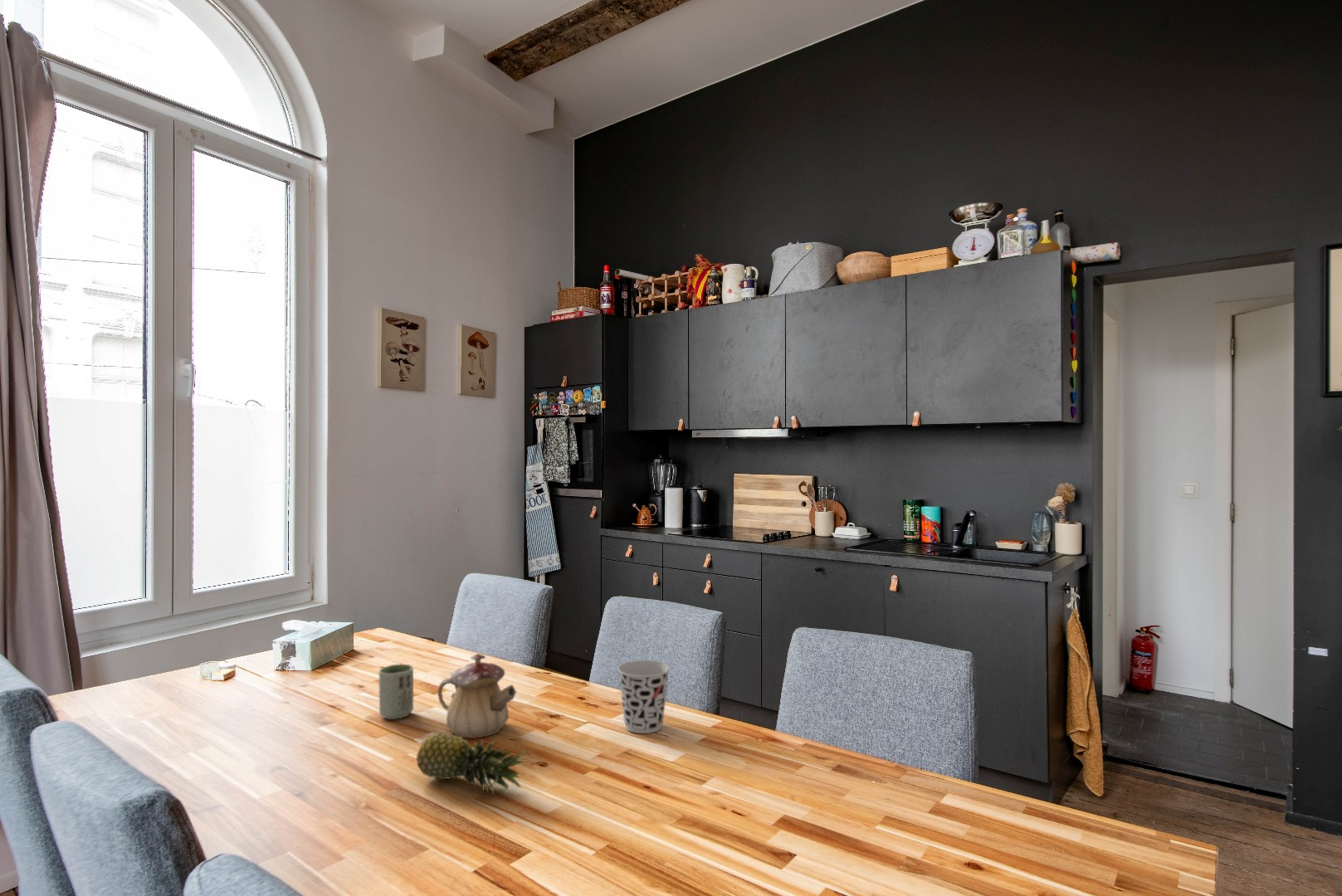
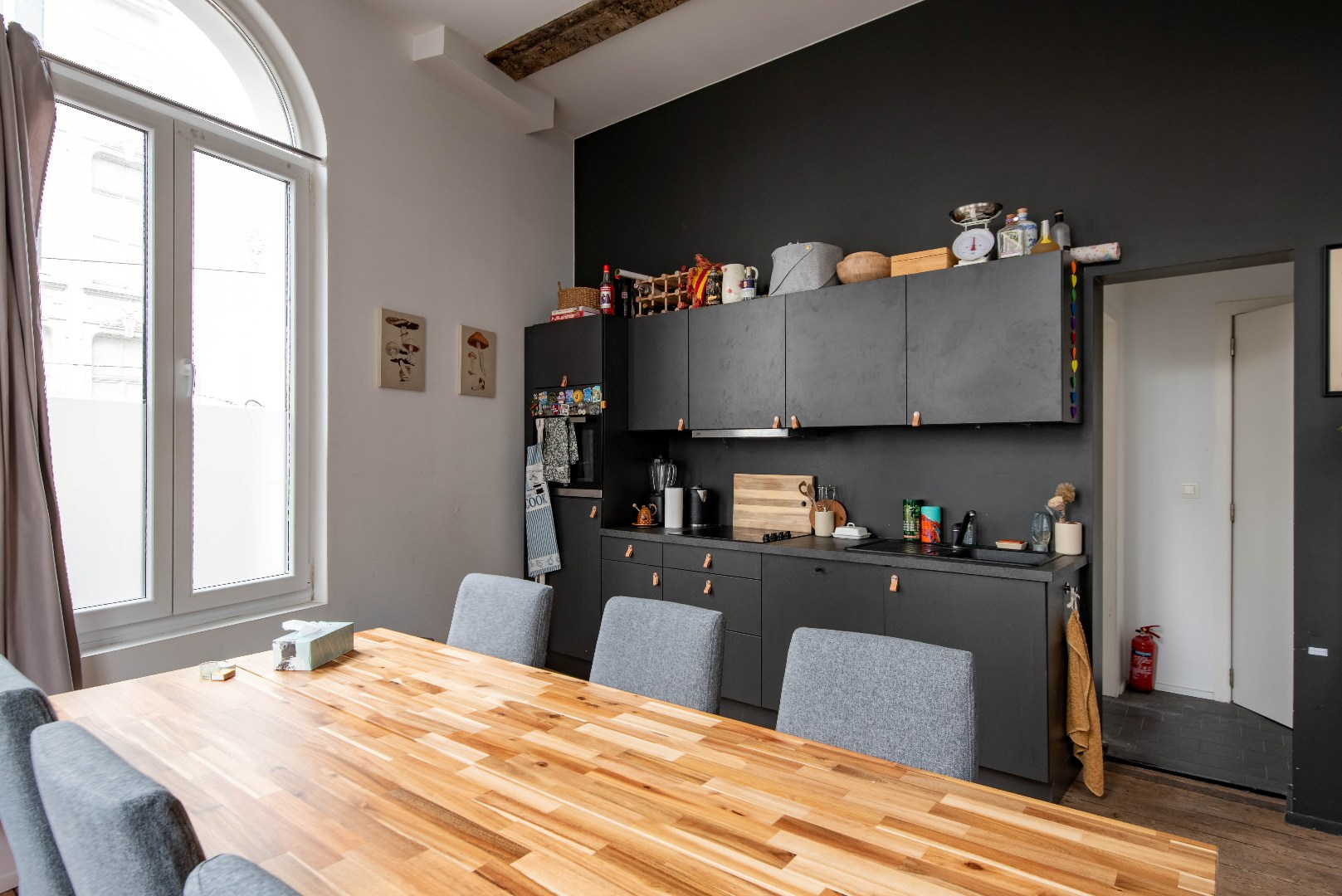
- teapot [437,653,517,739]
- cup [378,663,414,720]
- cup [617,660,671,734]
- fruit [416,733,528,798]
